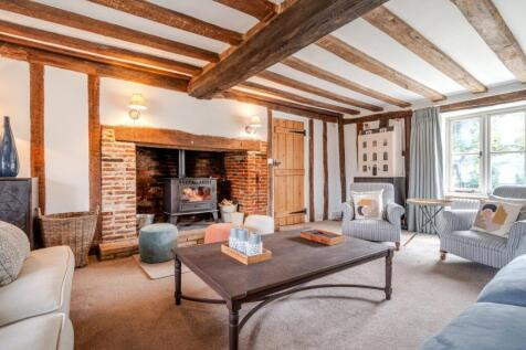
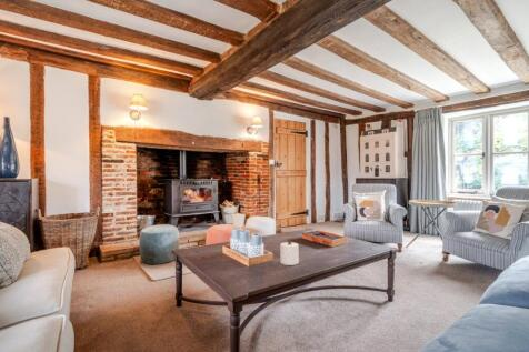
+ candle [279,239,300,266]
